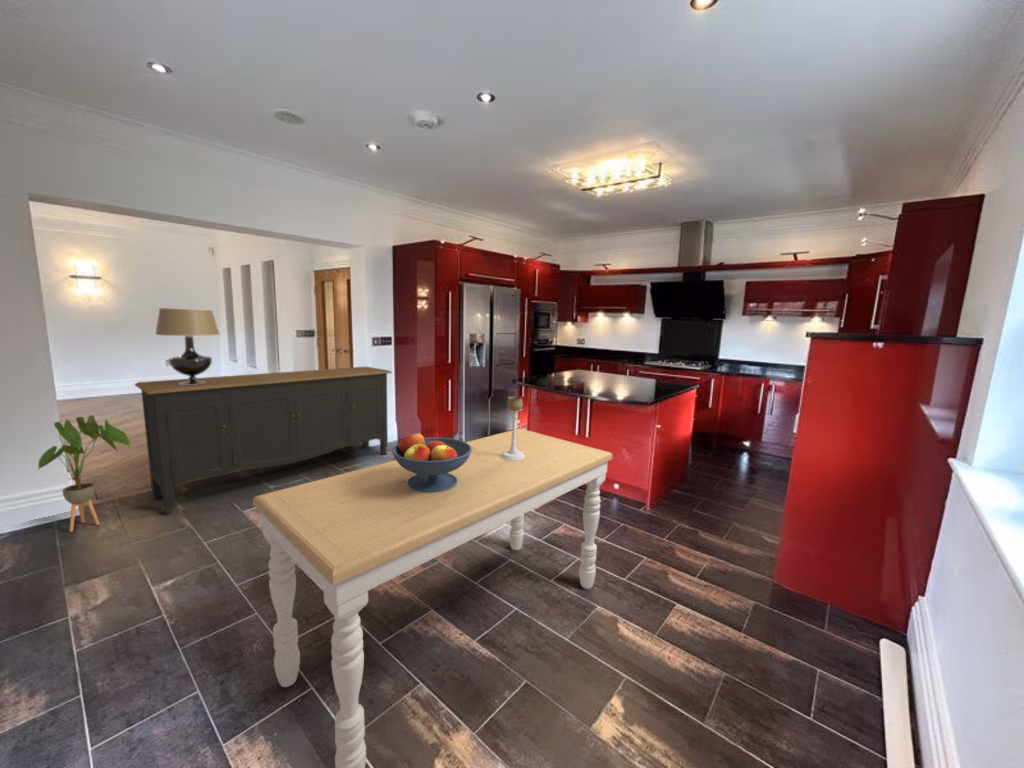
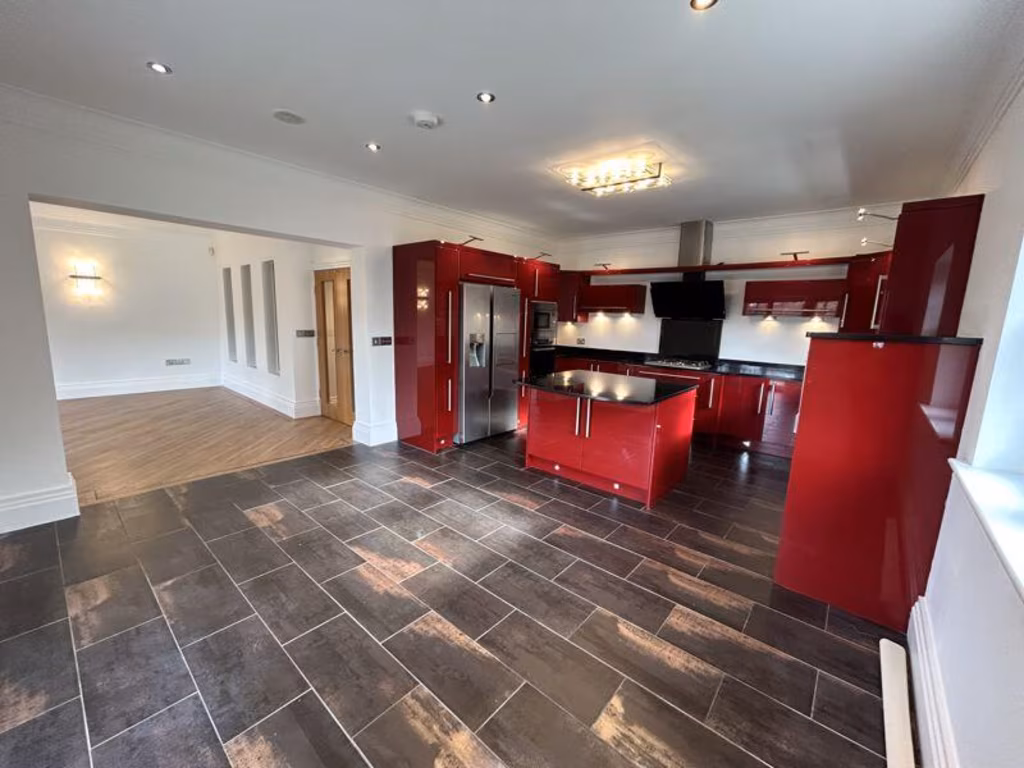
- fruit bowl [391,432,472,492]
- sideboard [134,366,393,515]
- candle holder [501,395,525,460]
- house plant [36,414,131,533]
- dining table [252,427,613,768]
- table lamp [154,307,221,385]
